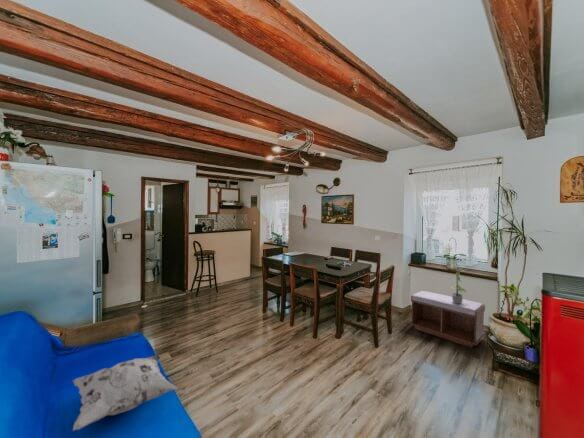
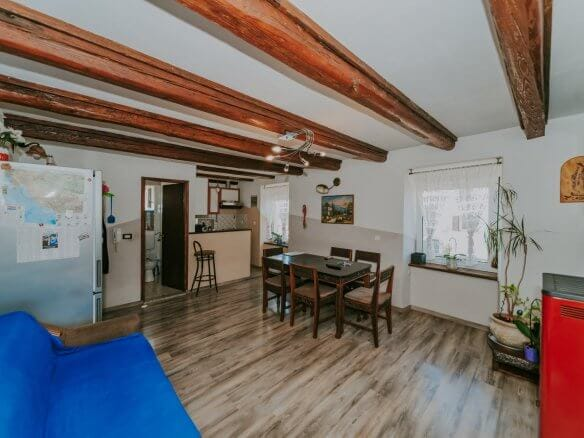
- decorative pillow [72,354,179,432]
- bench [409,290,486,349]
- potted plant [449,264,468,303]
